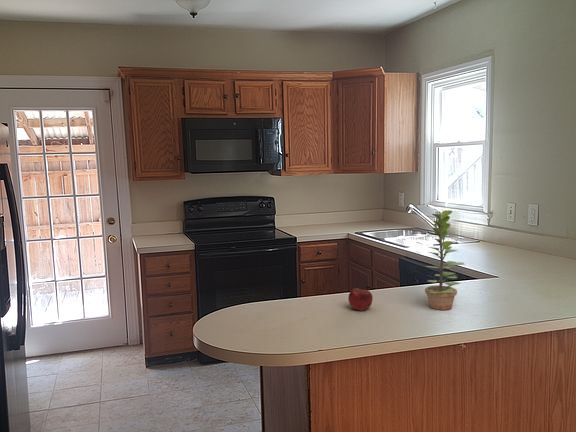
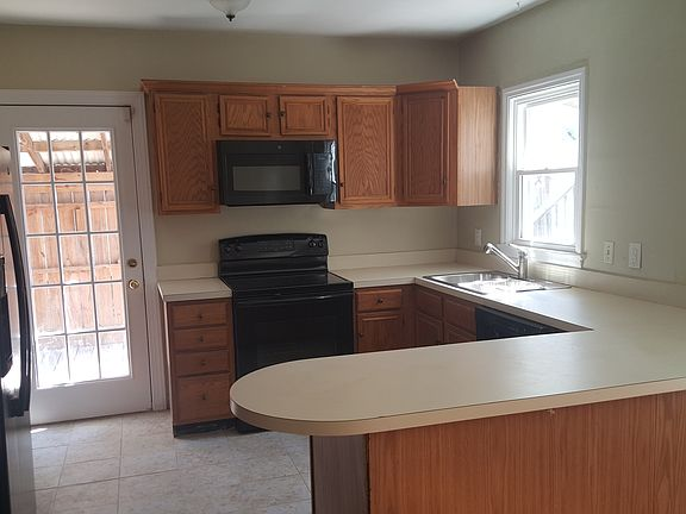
- fruit [347,286,374,312]
- plant [424,209,466,311]
